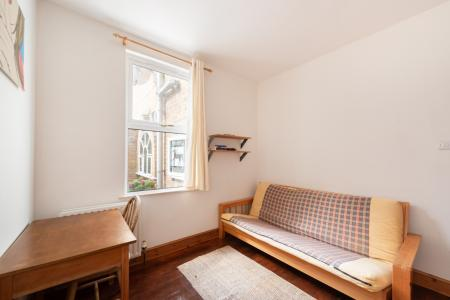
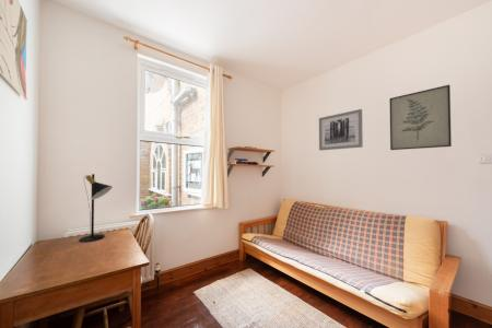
+ table lamp [79,173,113,243]
+ wall art [388,84,453,151]
+ wall art [318,108,364,152]
